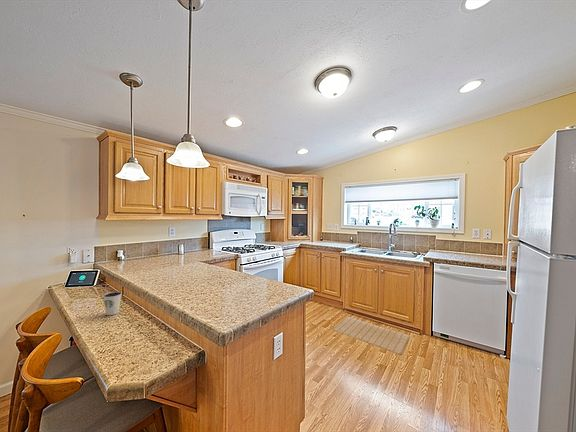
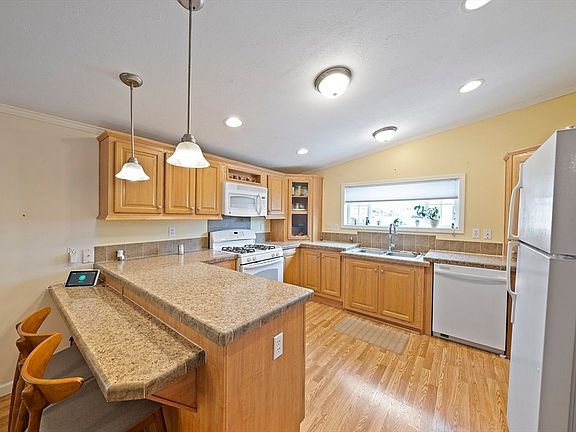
- dixie cup [102,291,123,316]
